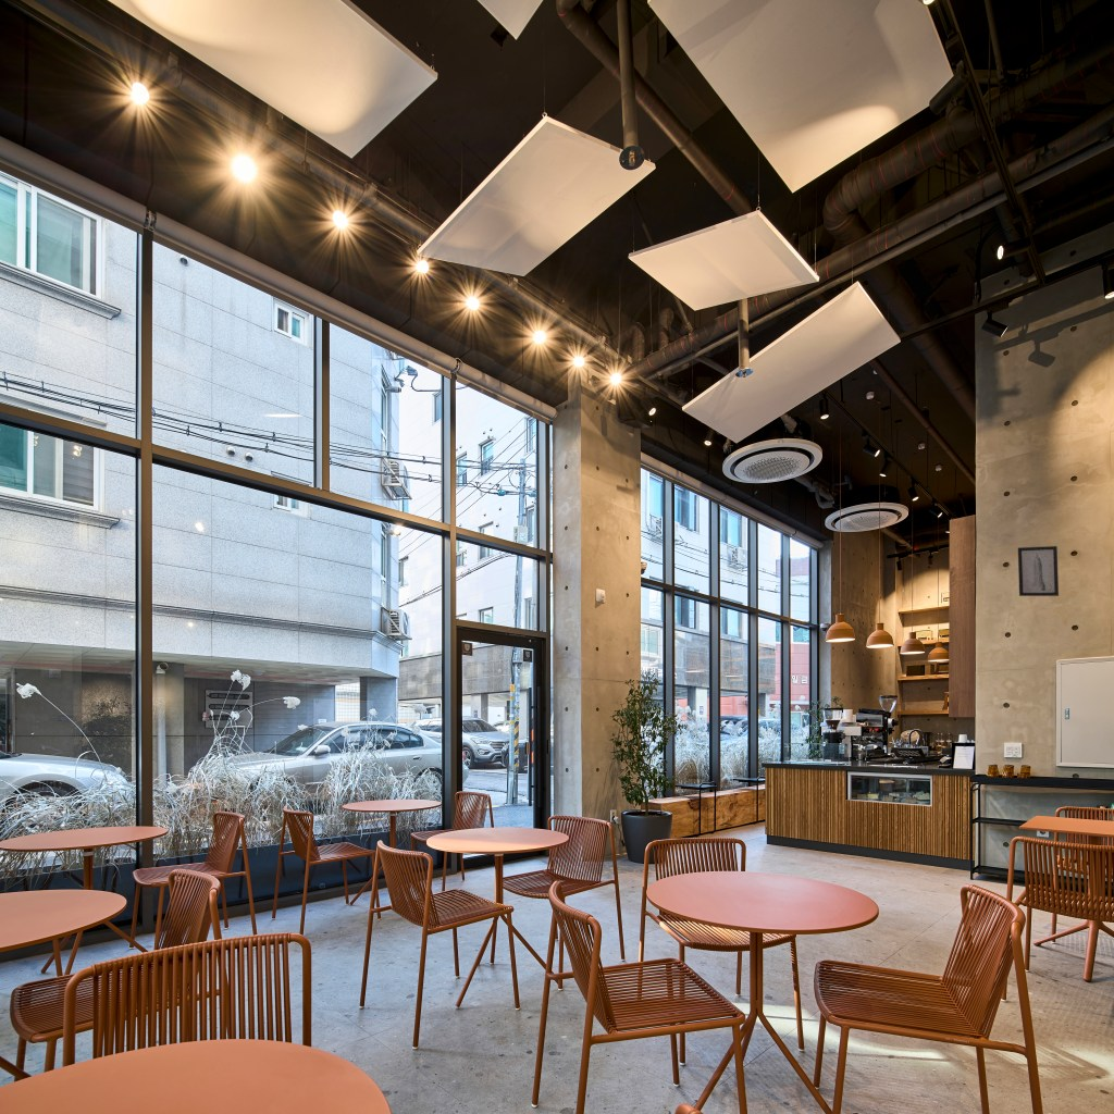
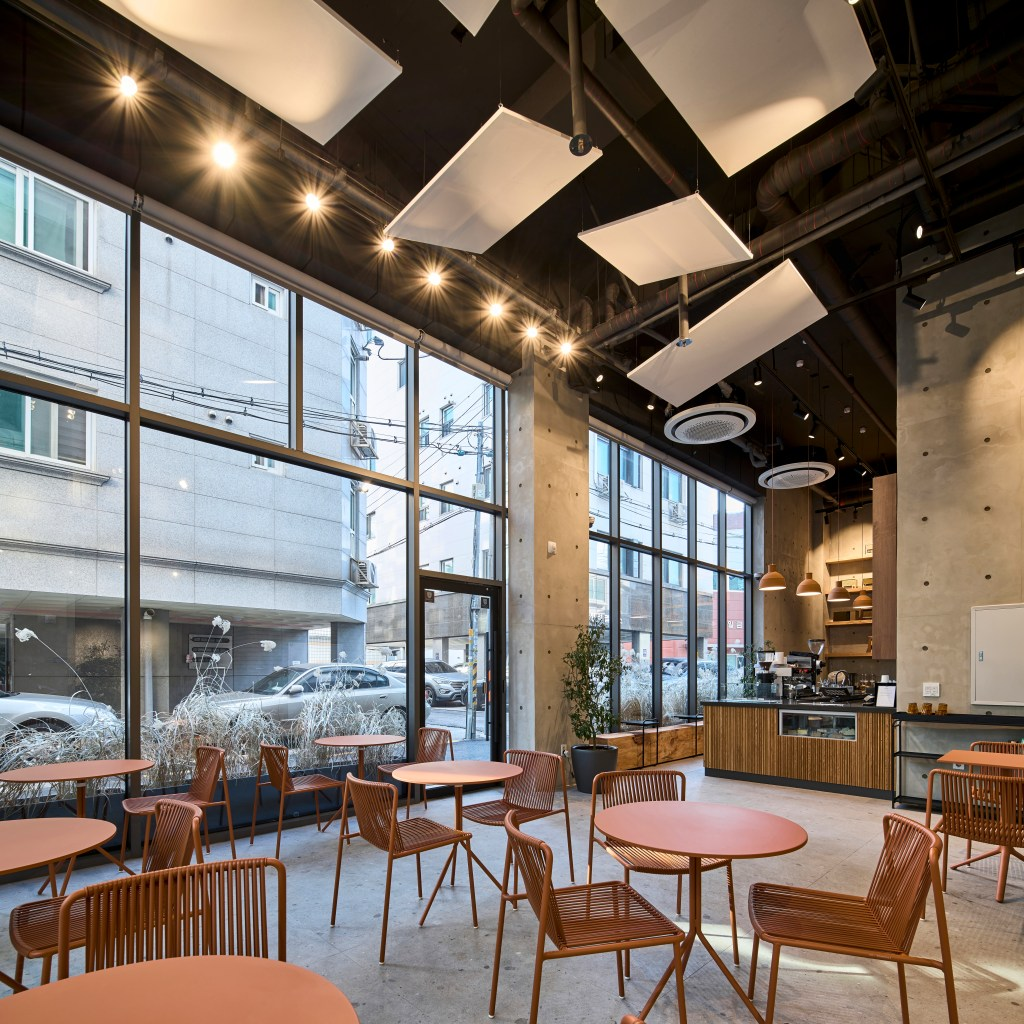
- wall art [1017,545,1060,597]
